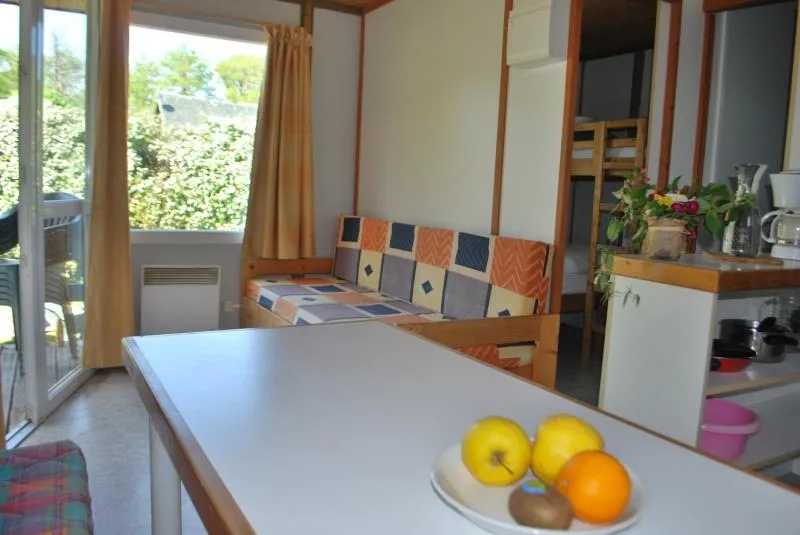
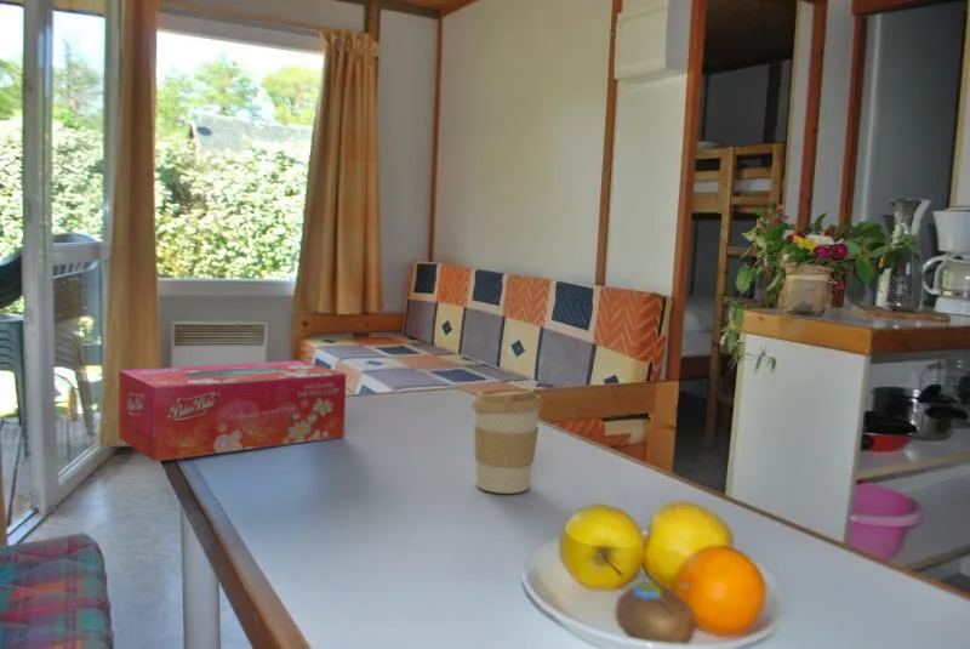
+ coffee cup [470,387,543,495]
+ tissue box [118,359,347,462]
